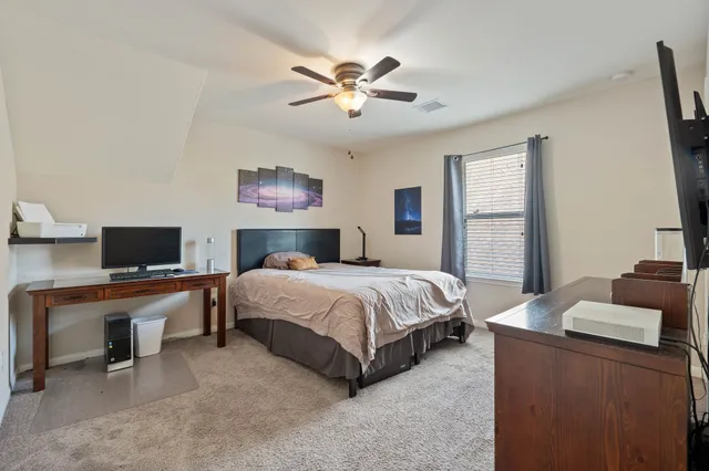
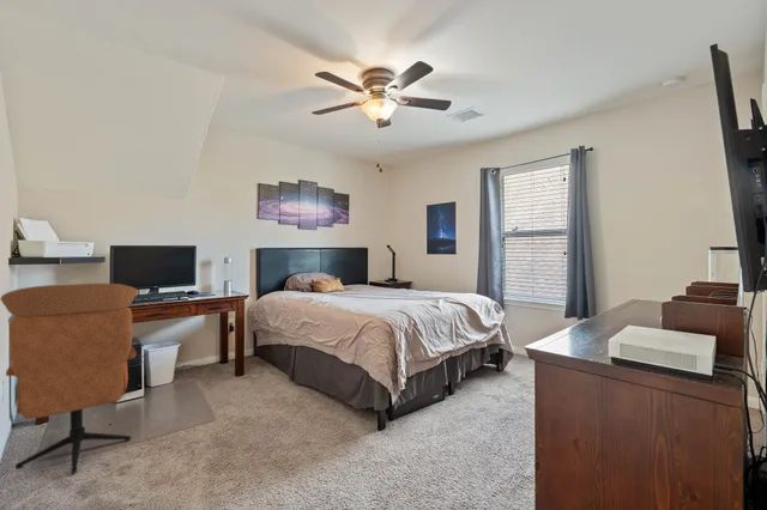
+ office chair [0,283,139,475]
